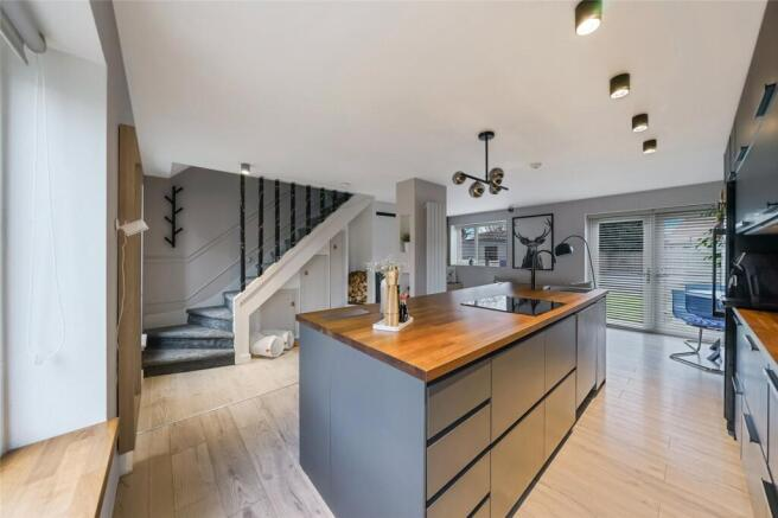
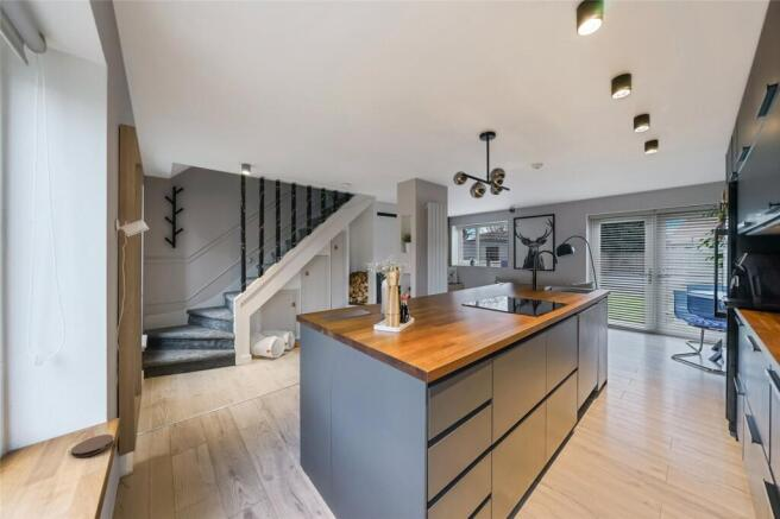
+ coaster [70,433,115,458]
